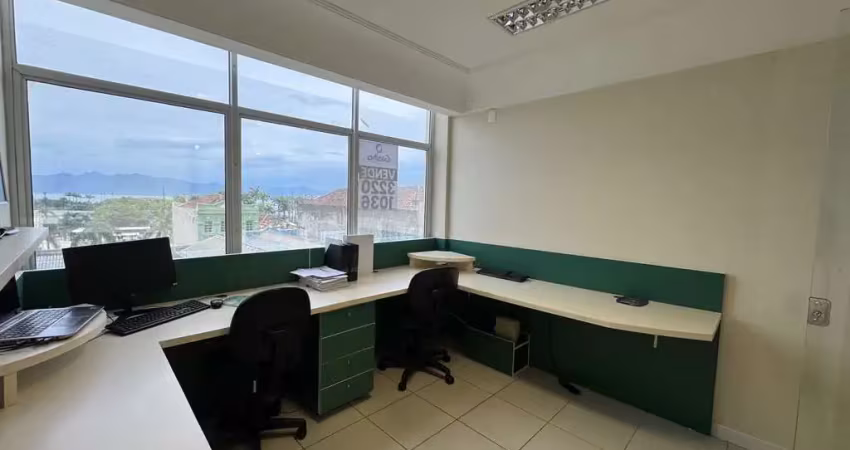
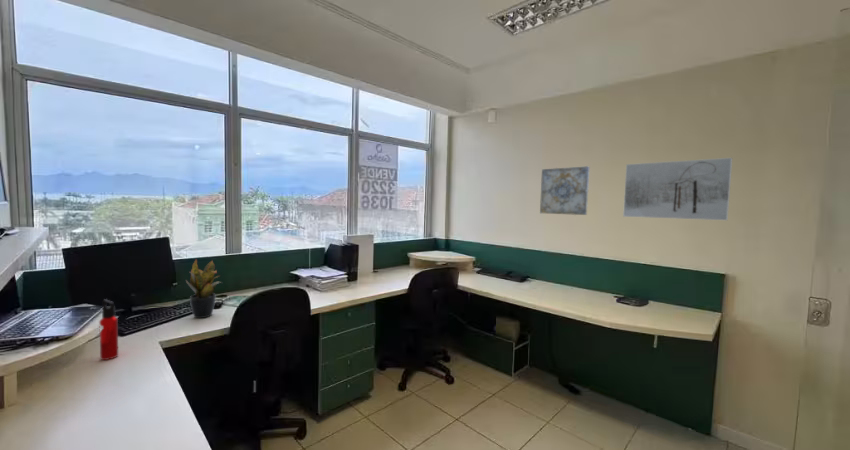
+ potted plant [185,259,223,319]
+ wall art [539,165,591,216]
+ water bottle [98,298,119,361]
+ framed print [622,157,733,221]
